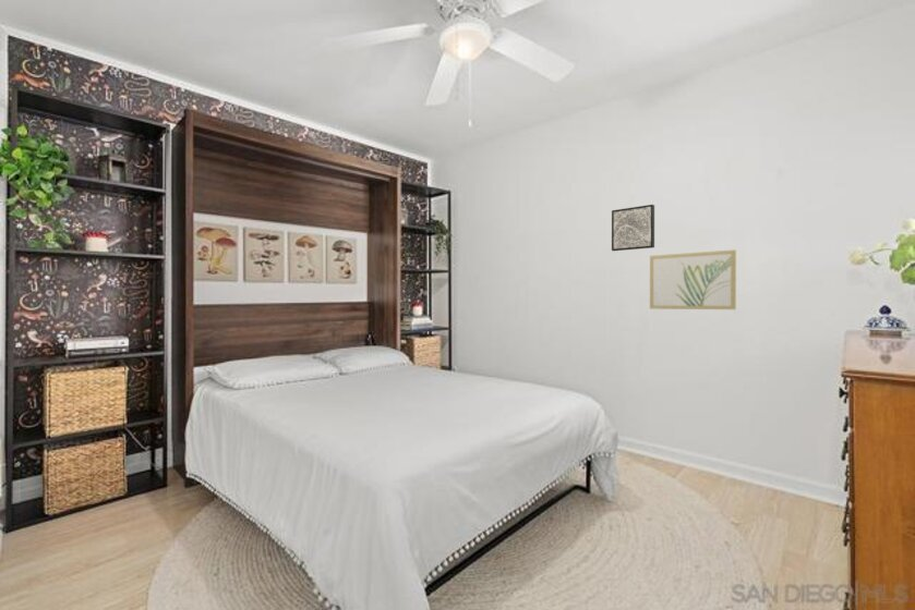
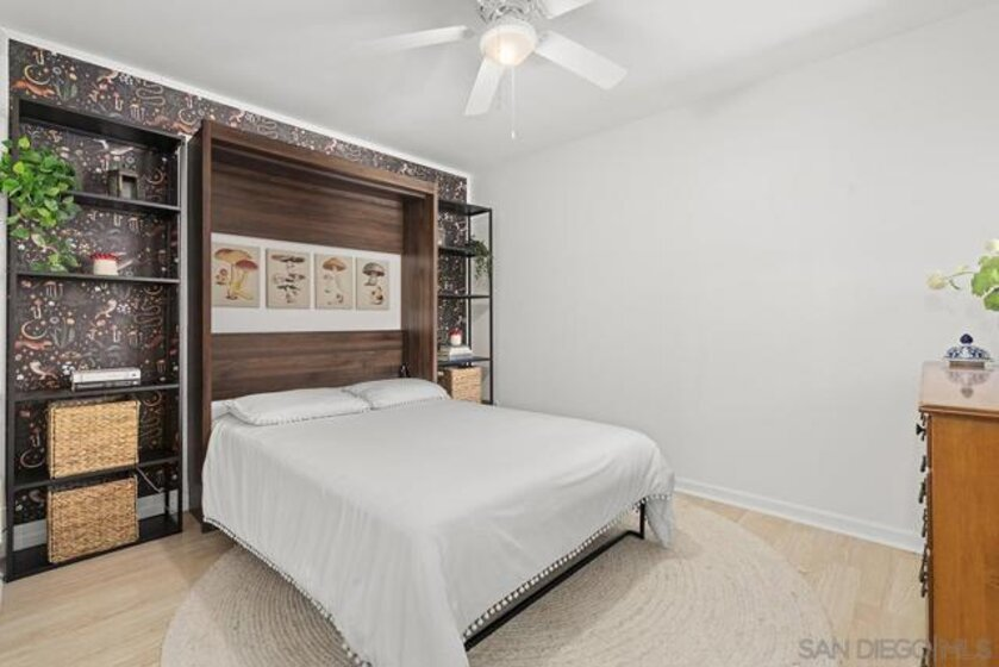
- wall art [649,248,737,310]
- wall art [611,204,655,252]
